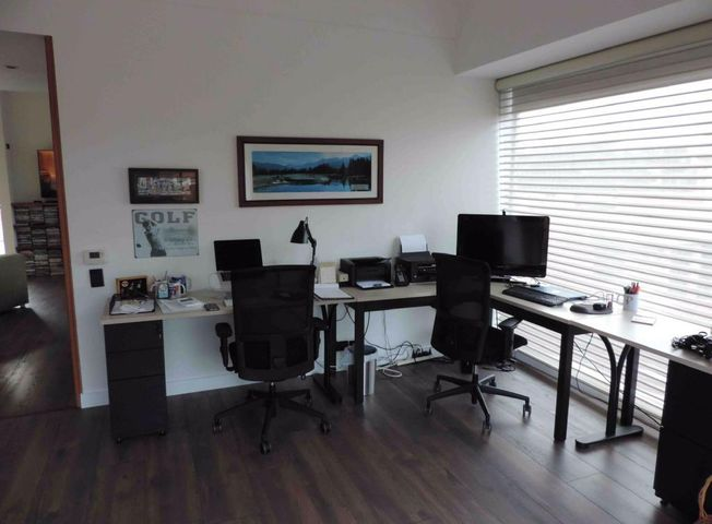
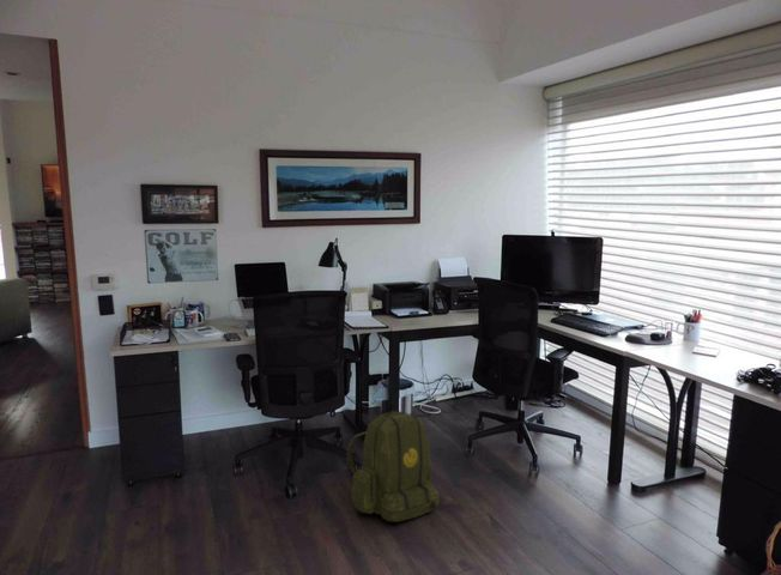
+ backpack [346,408,441,522]
